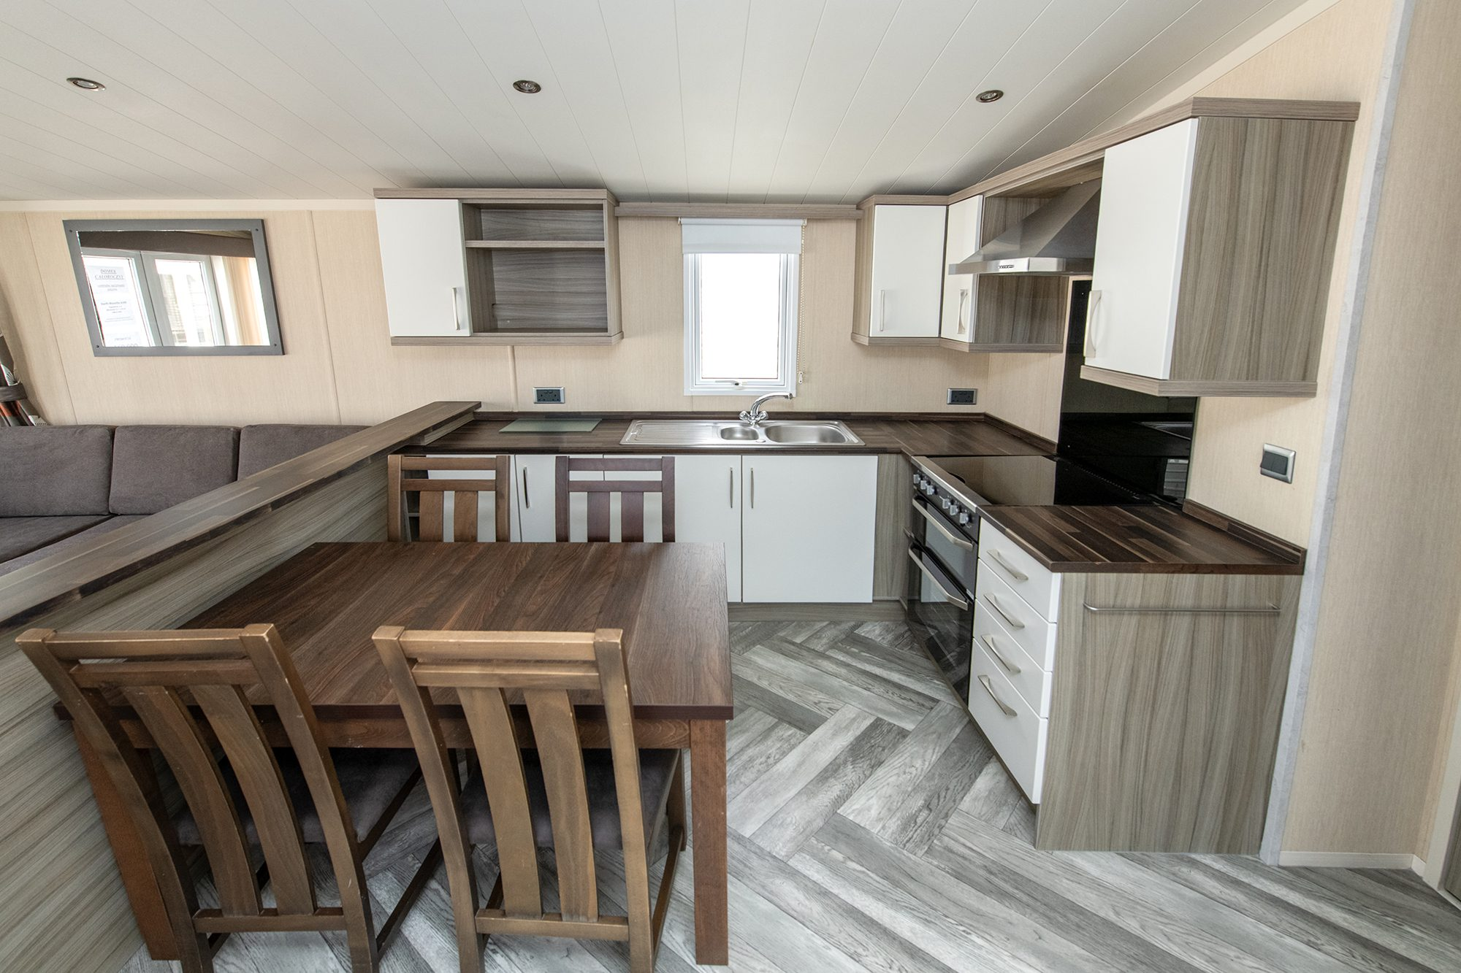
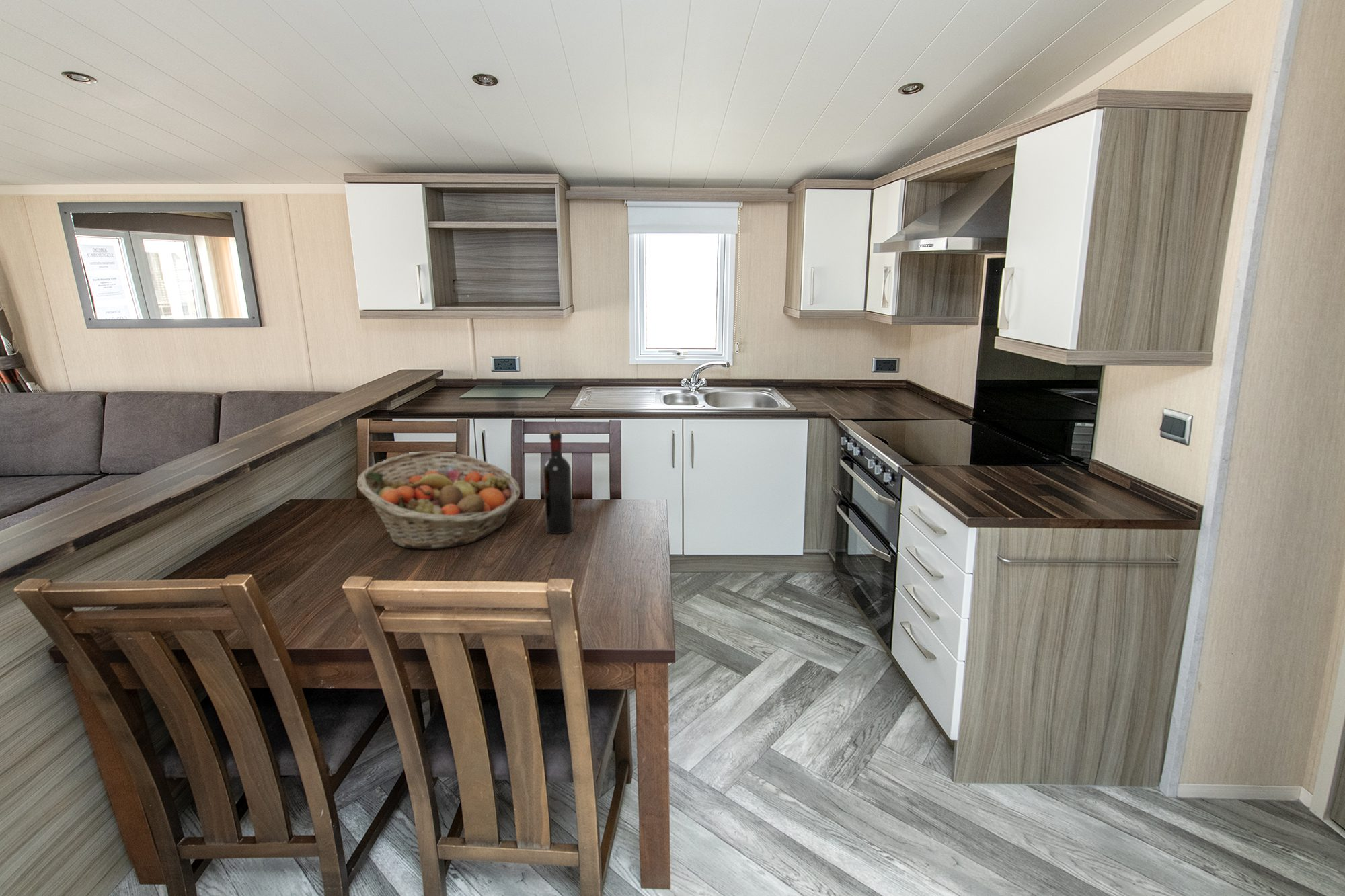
+ fruit basket [356,450,521,550]
+ wine bottle [543,430,574,534]
